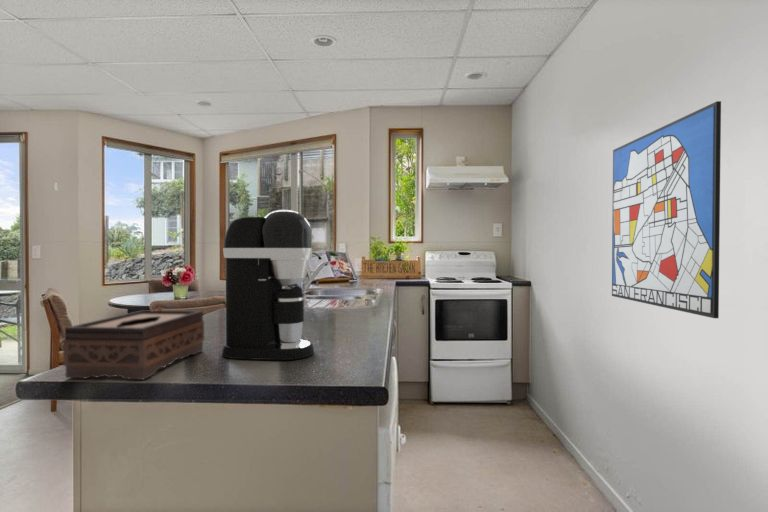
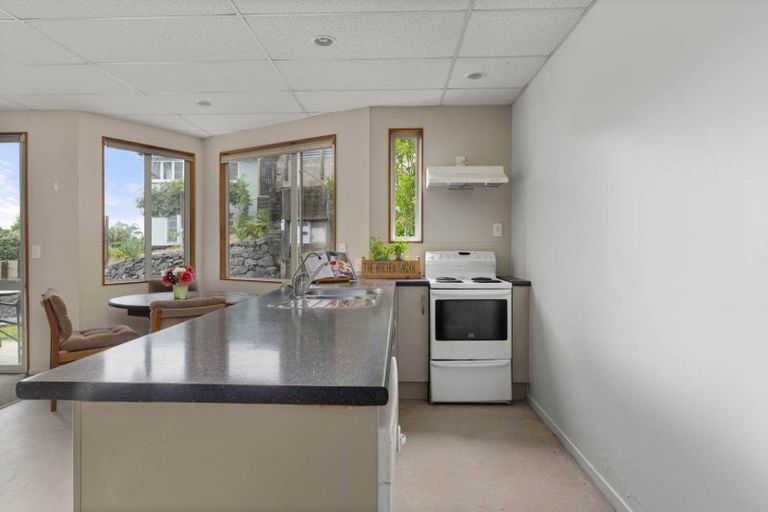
- coffee maker [221,209,315,361]
- wall art [611,100,722,319]
- tissue box [62,309,205,381]
